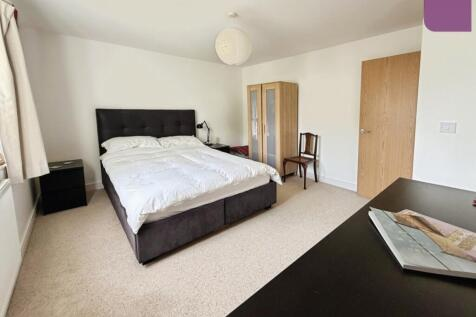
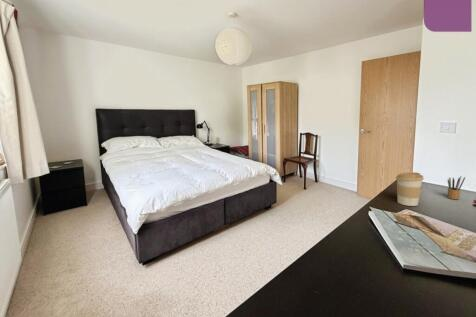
+ pencil box [446,175,466,200]
+ coffee cup [395,171,425,207]
